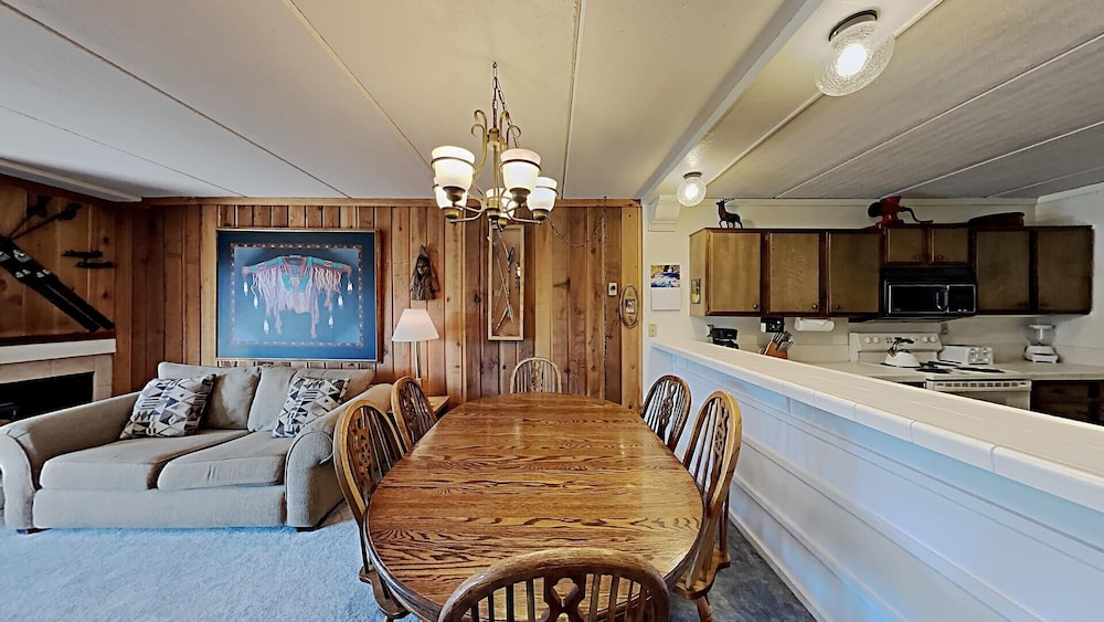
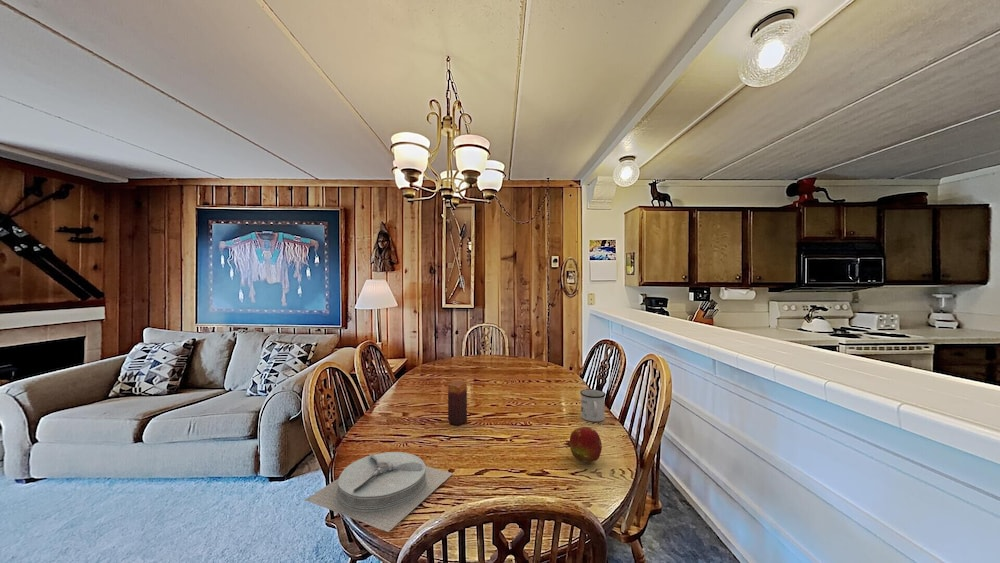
+ fruit [563,426,603,463]
+ candle [447,381,468,426]
+ plate [304,451,454,533]
+ mug [579,388,606,423]
